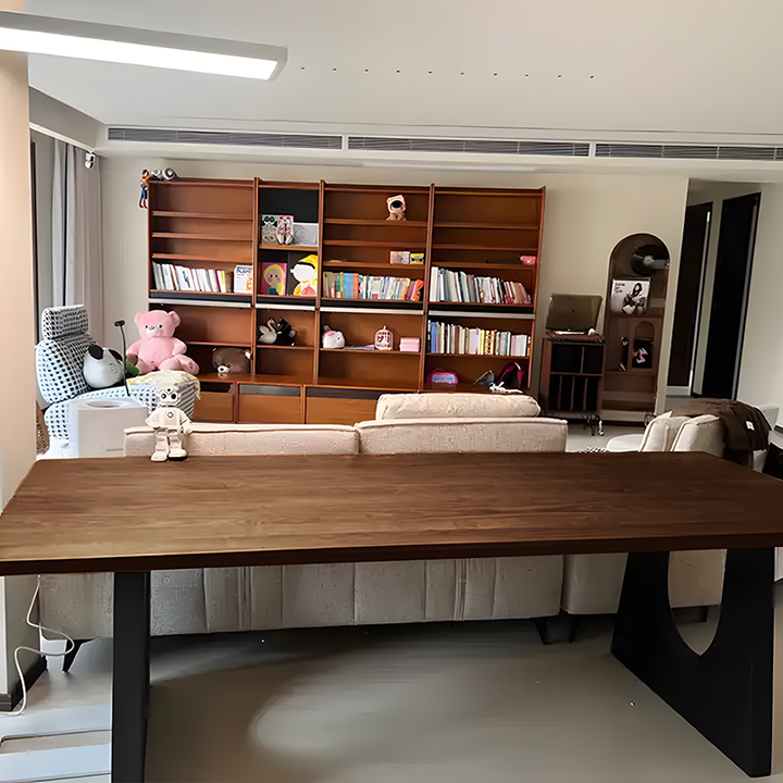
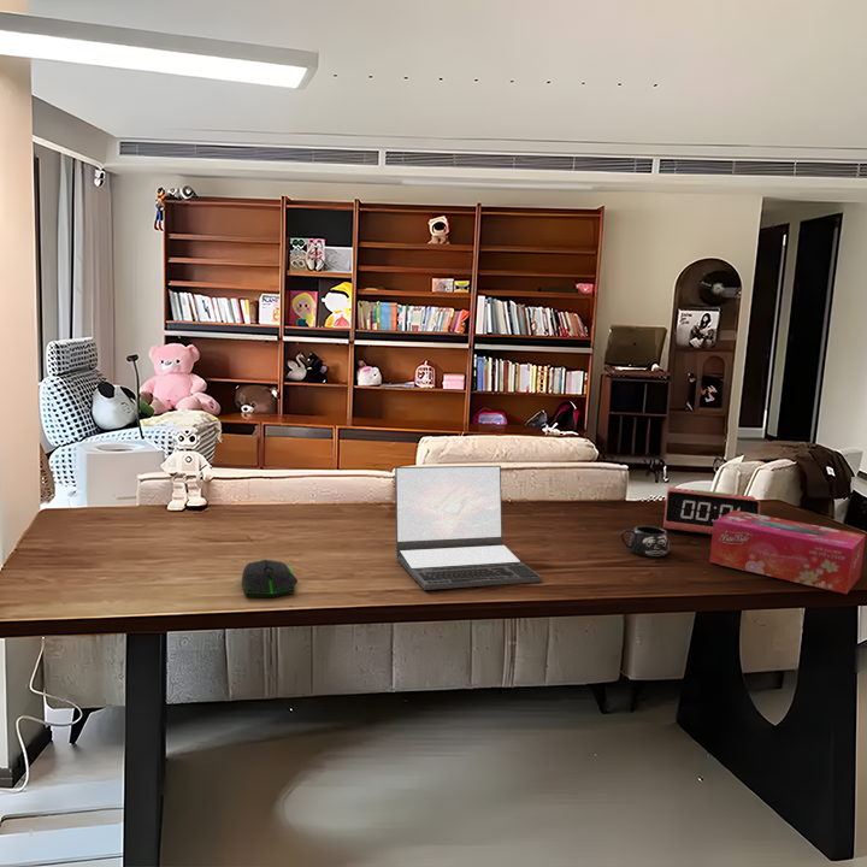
+ mug [620,525,671,559]
+ alarm clock [662,486,761,535]
+ tissue box [708,511,867,595]
+ computer mouse [241,559,299,598]
+ laptop [394,465,543,591]
